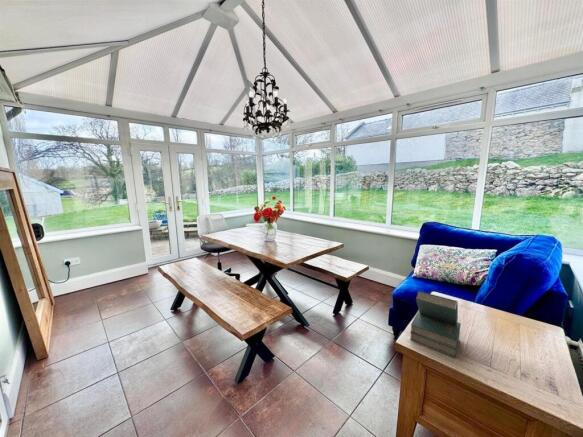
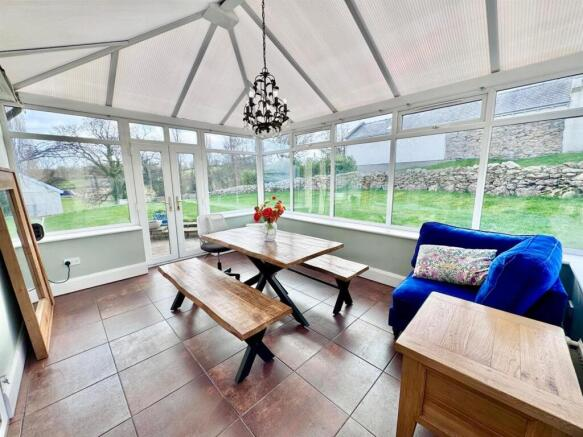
- book [409,290,462,359]
